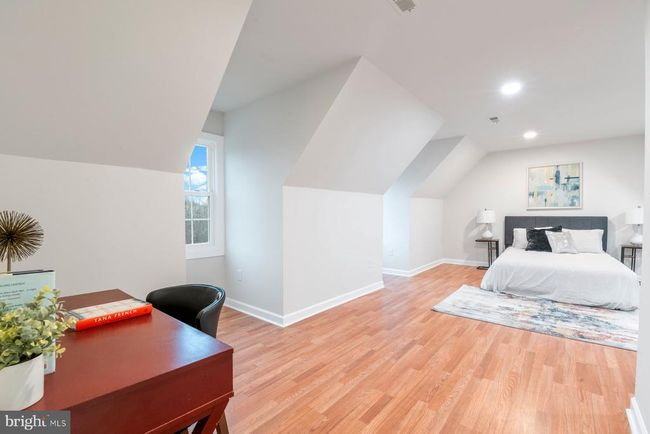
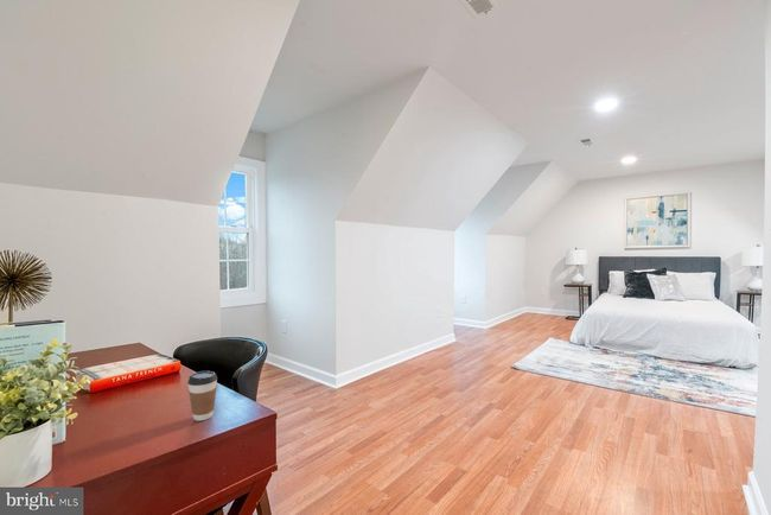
+ coffee cup [186,370,218,422]
